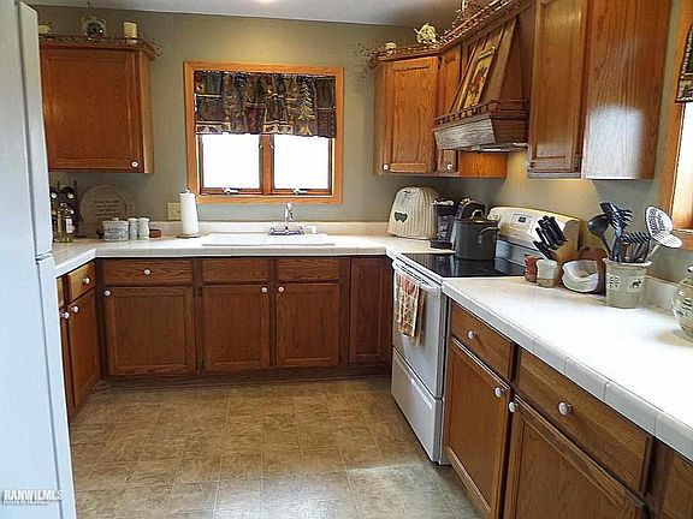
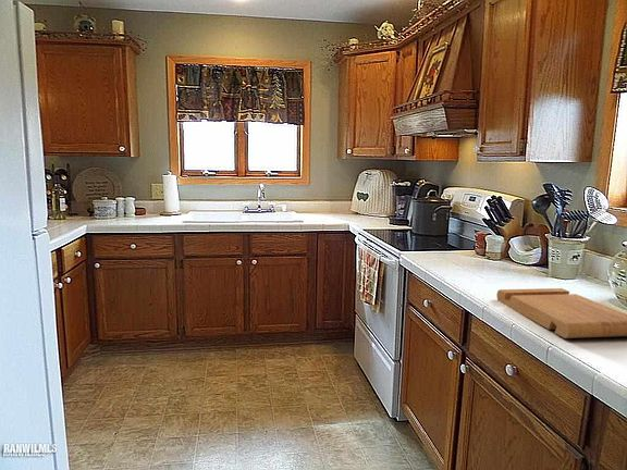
+ cutting board [495,287,627,339]
